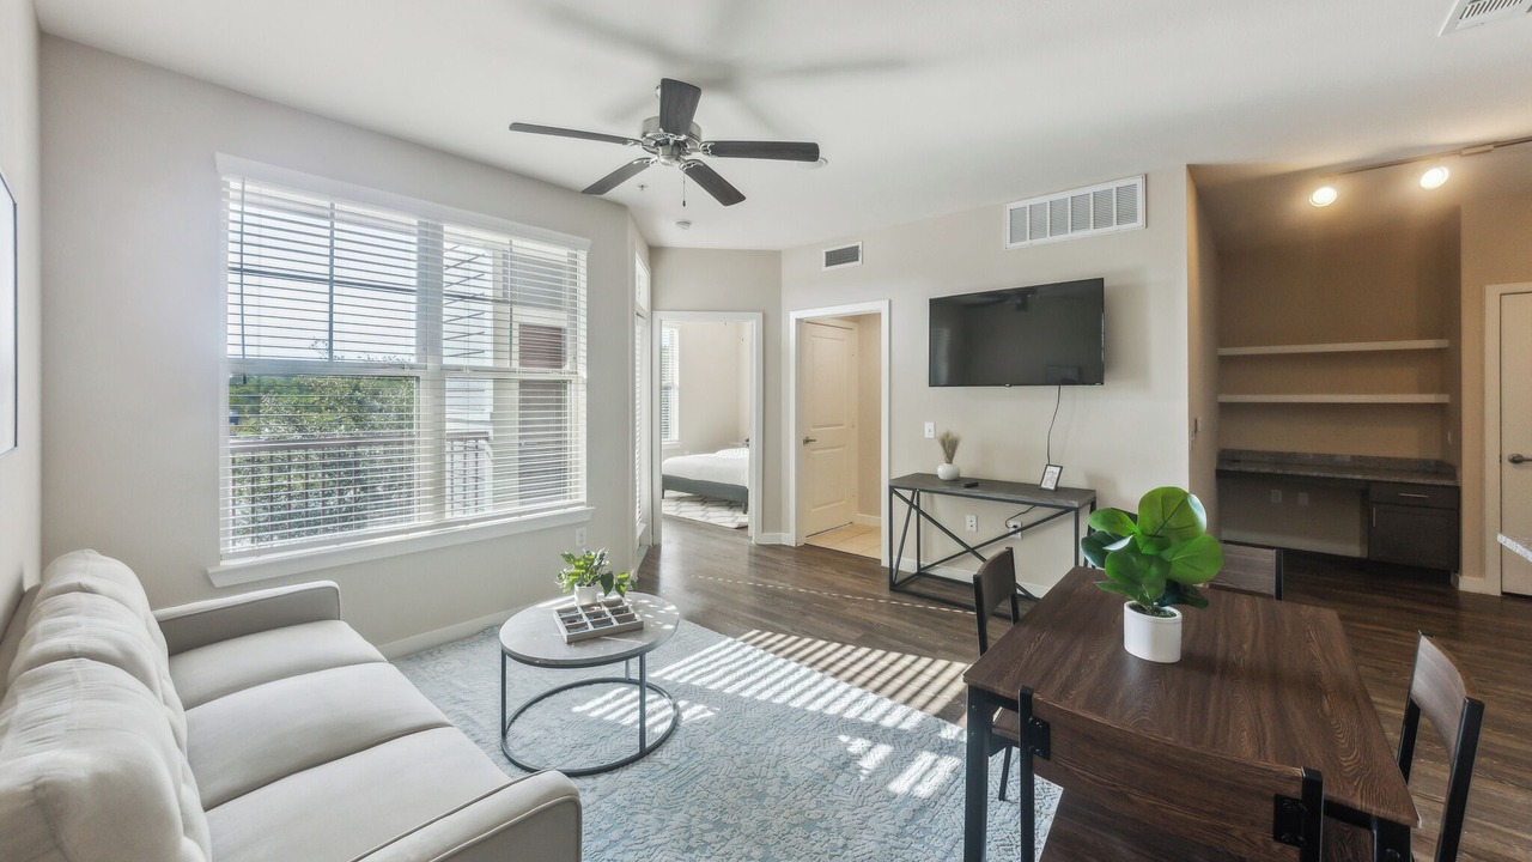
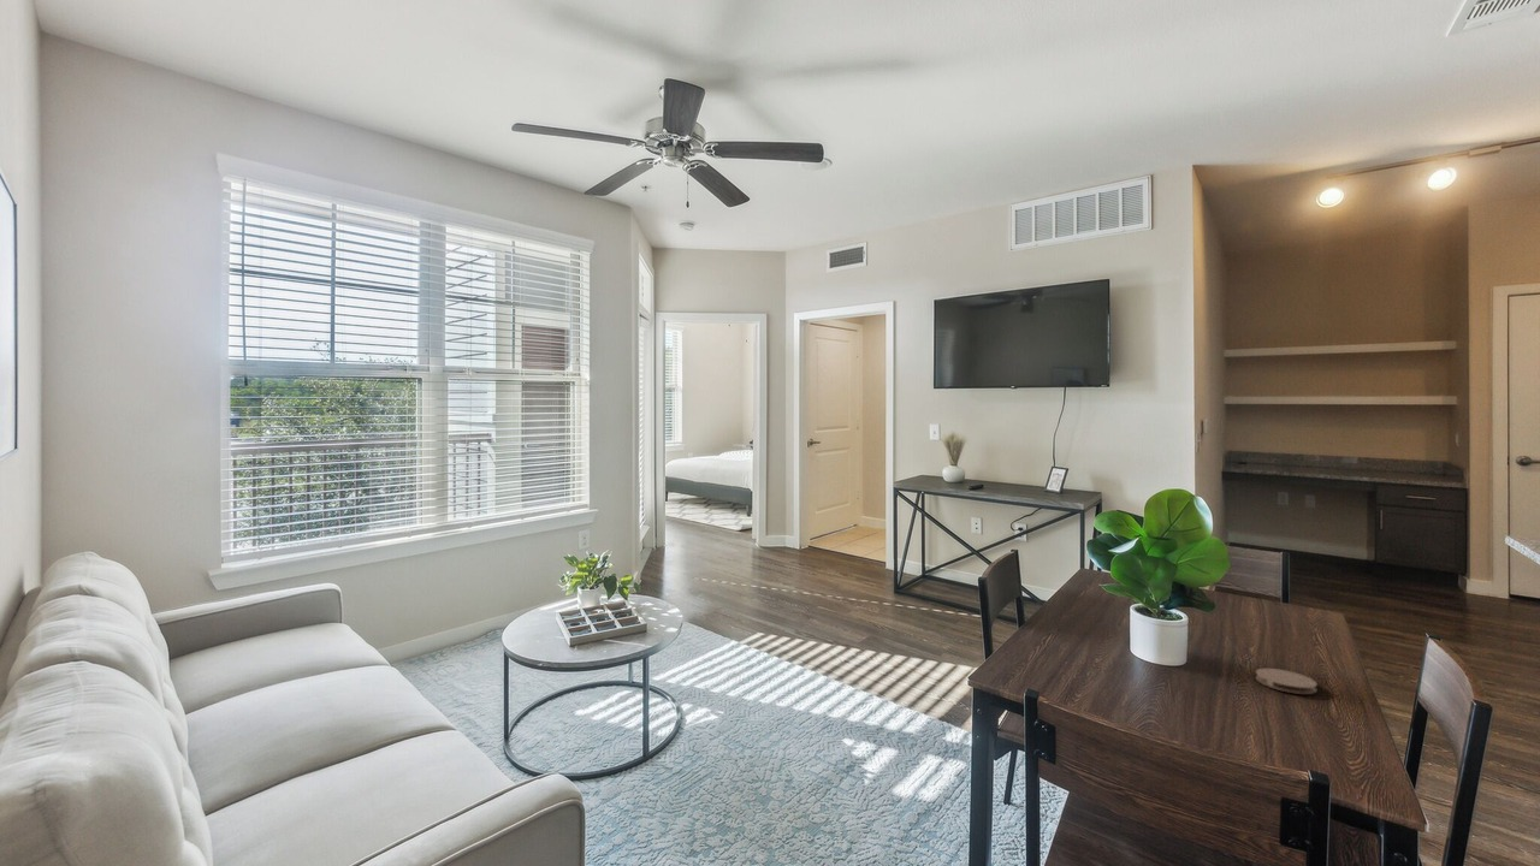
+ coaster [1255,668,1319,695]
